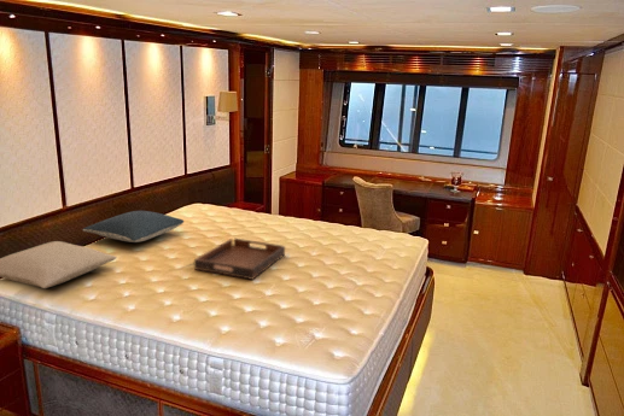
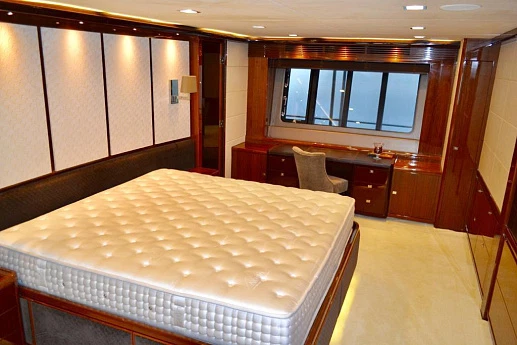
- pillow [81,210,185,244]
- pillow [0,240,117,289]
- serving tray [193,238,286,281]
